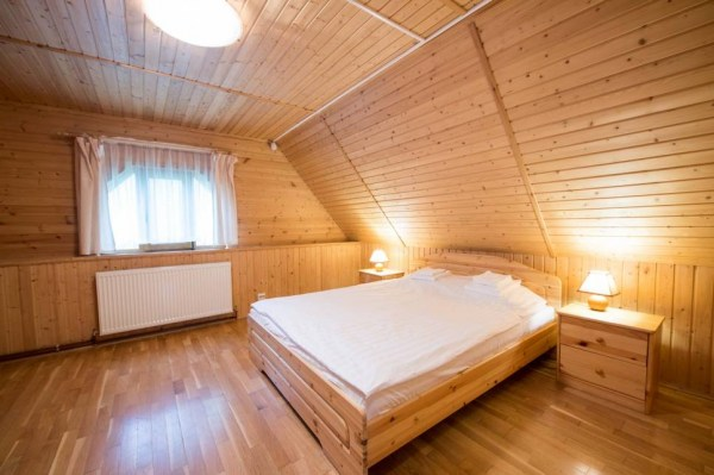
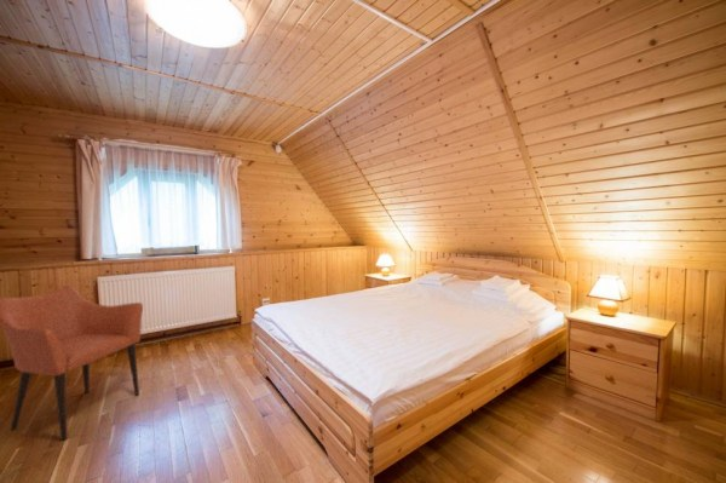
+ armchair [0,286,144,442]
